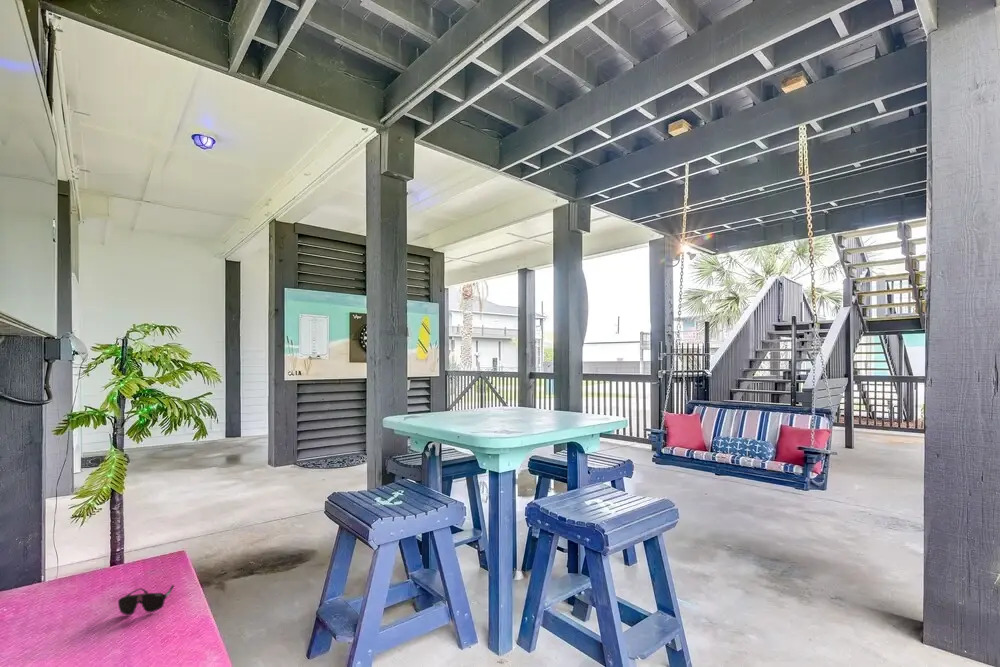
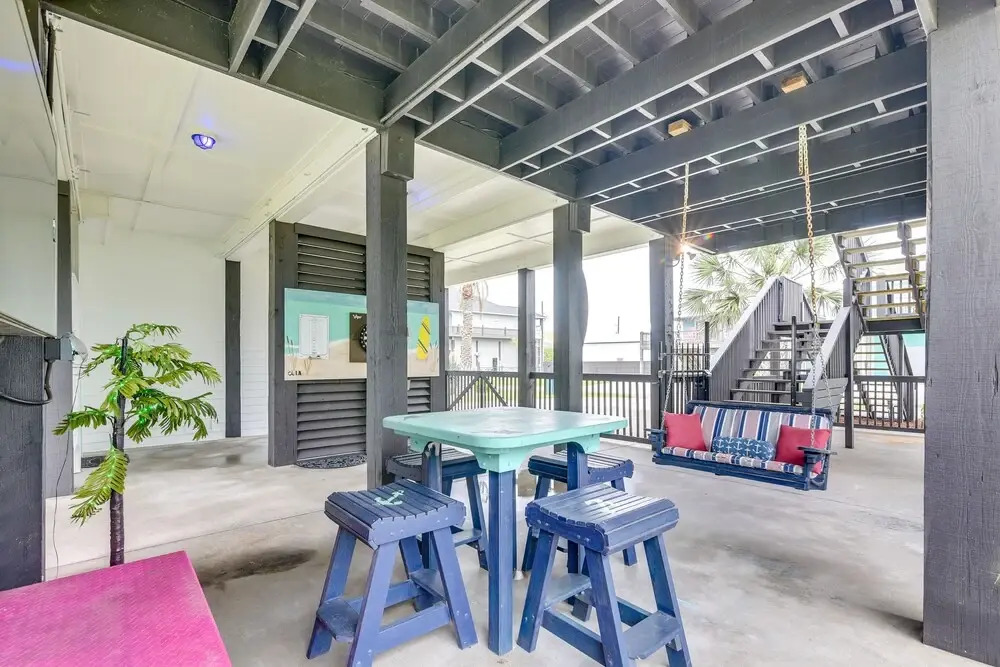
- sunglasses [117,584,175,616]
